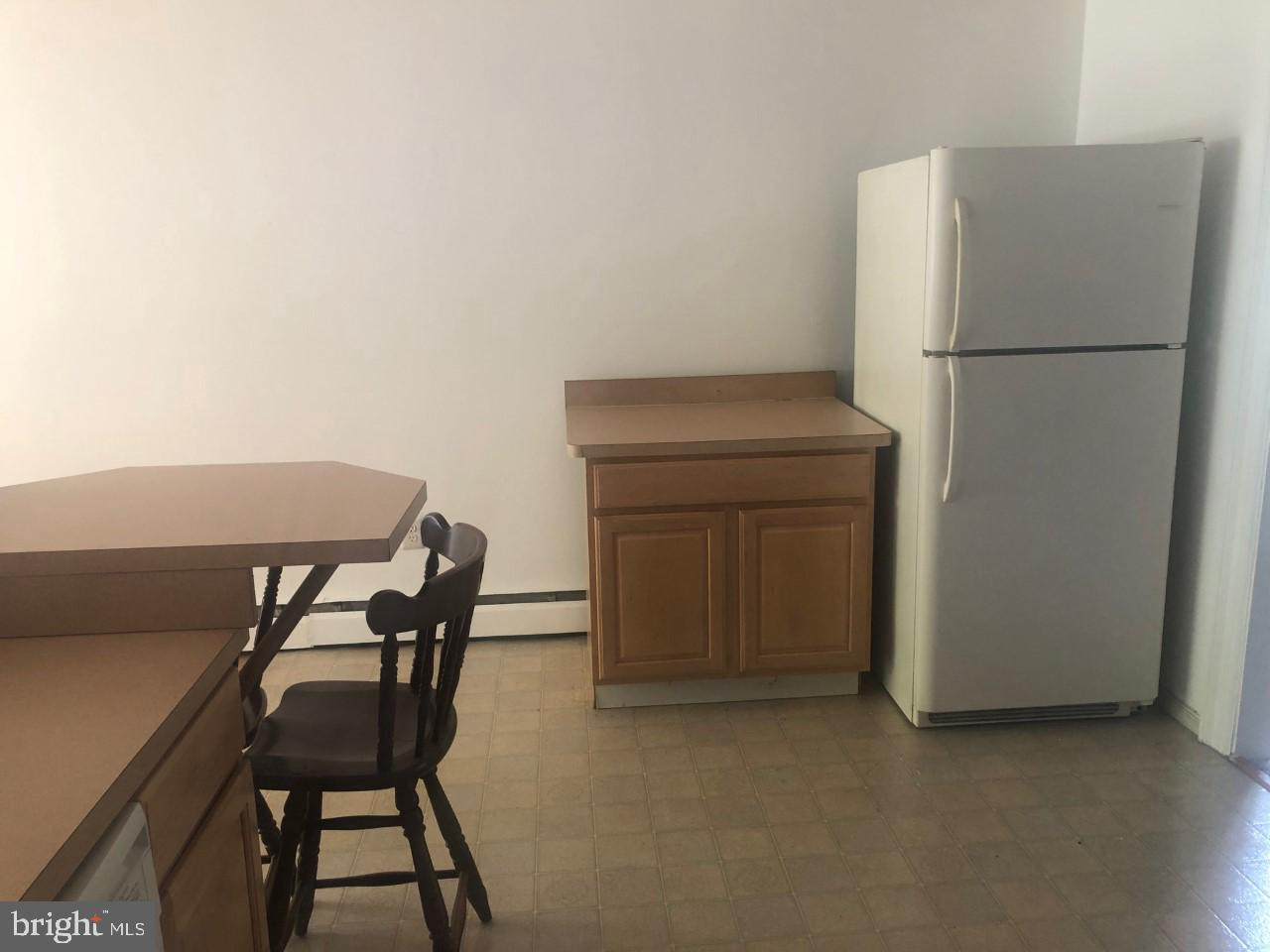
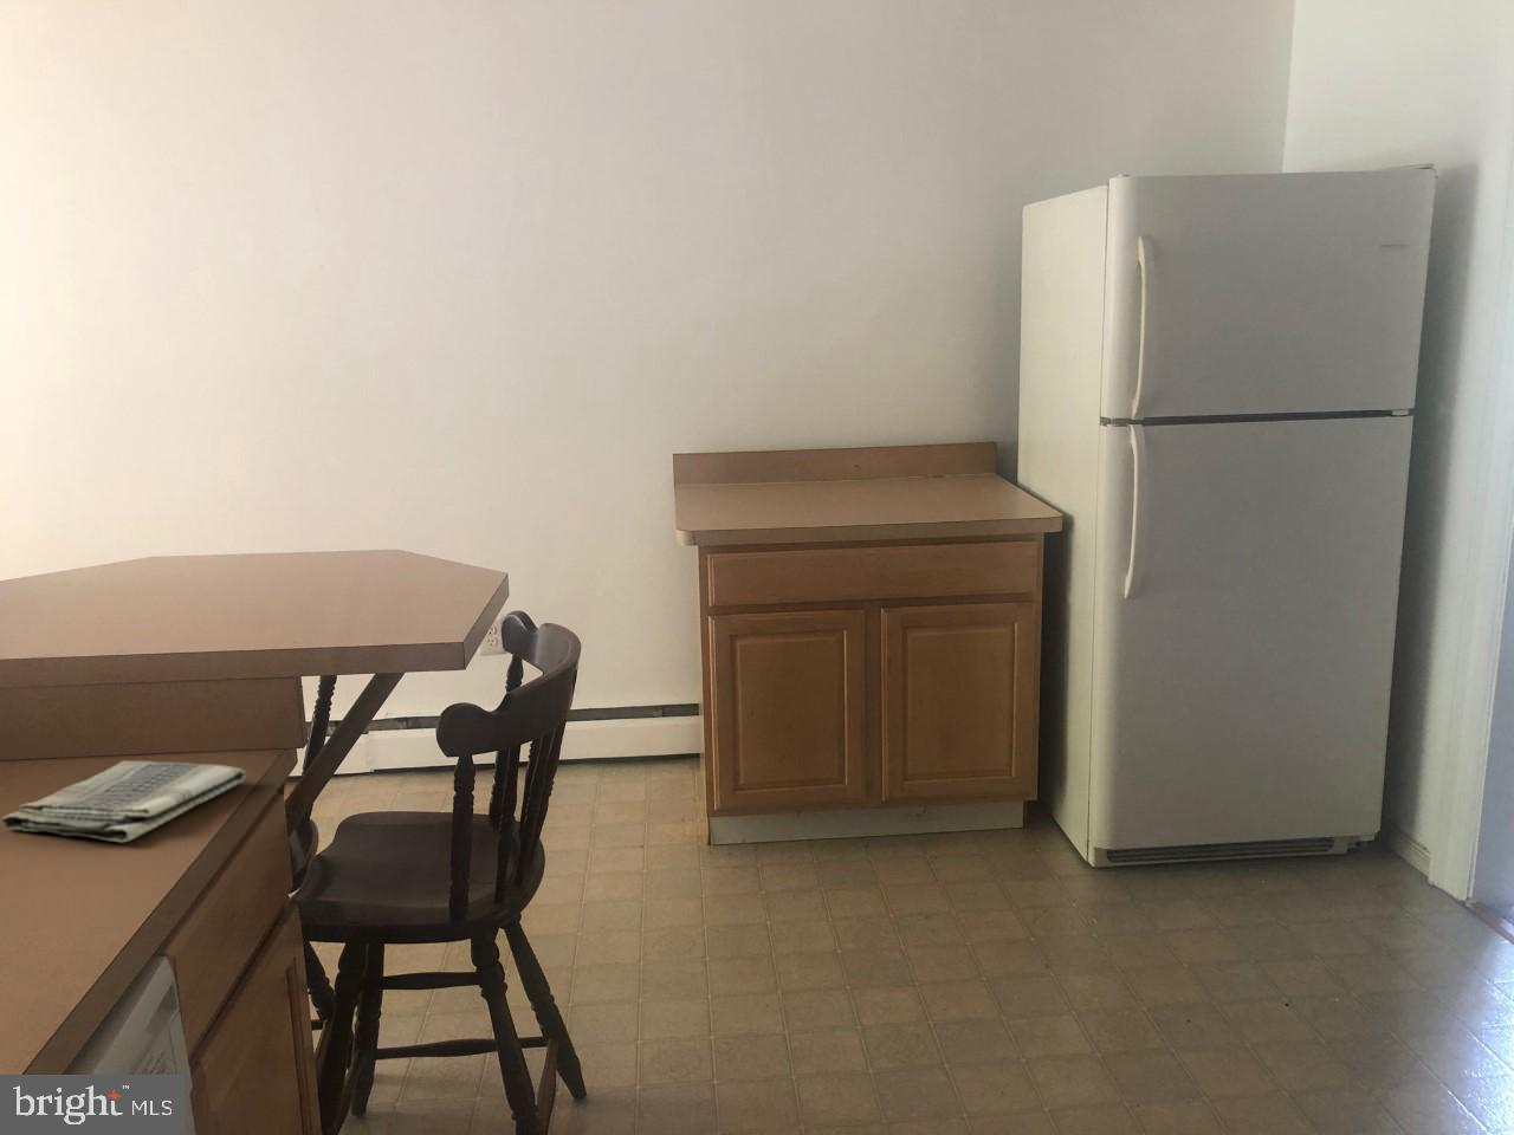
+ dish towel [0,759,248,843]
